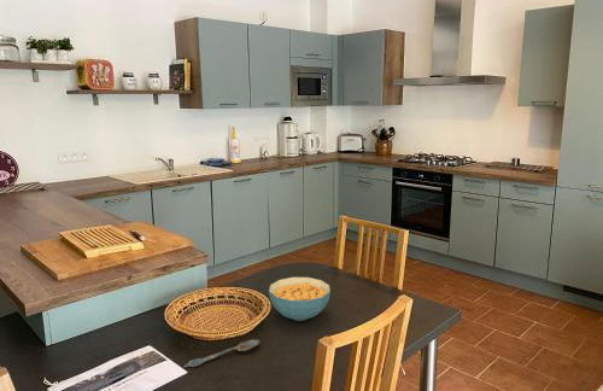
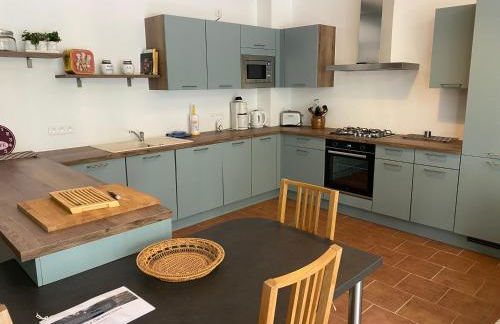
- spoon [182,338,262,368]
- cereal bowl [268,276,332,322]
